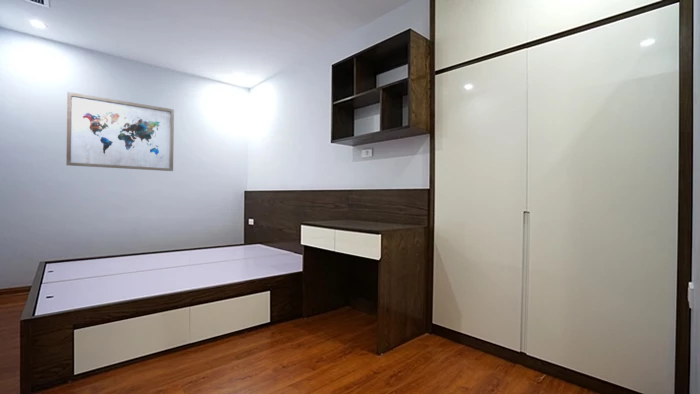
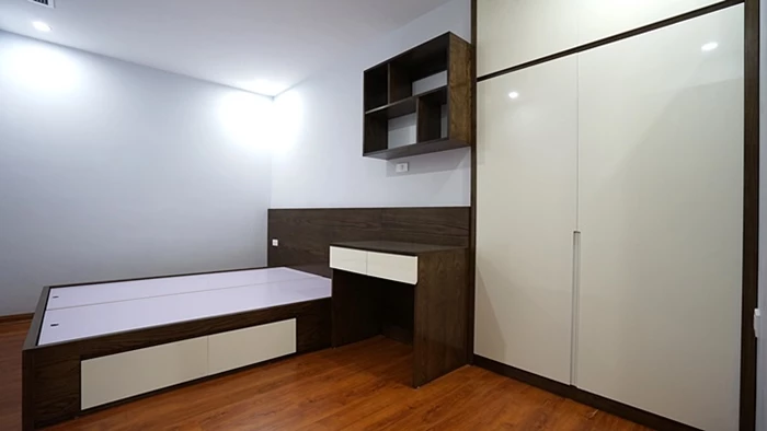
- wall art [65,91,175,172]
